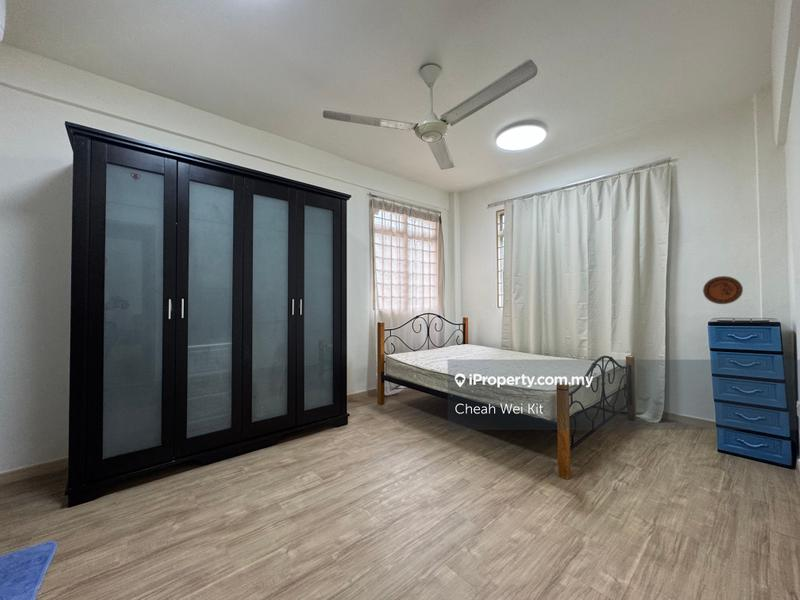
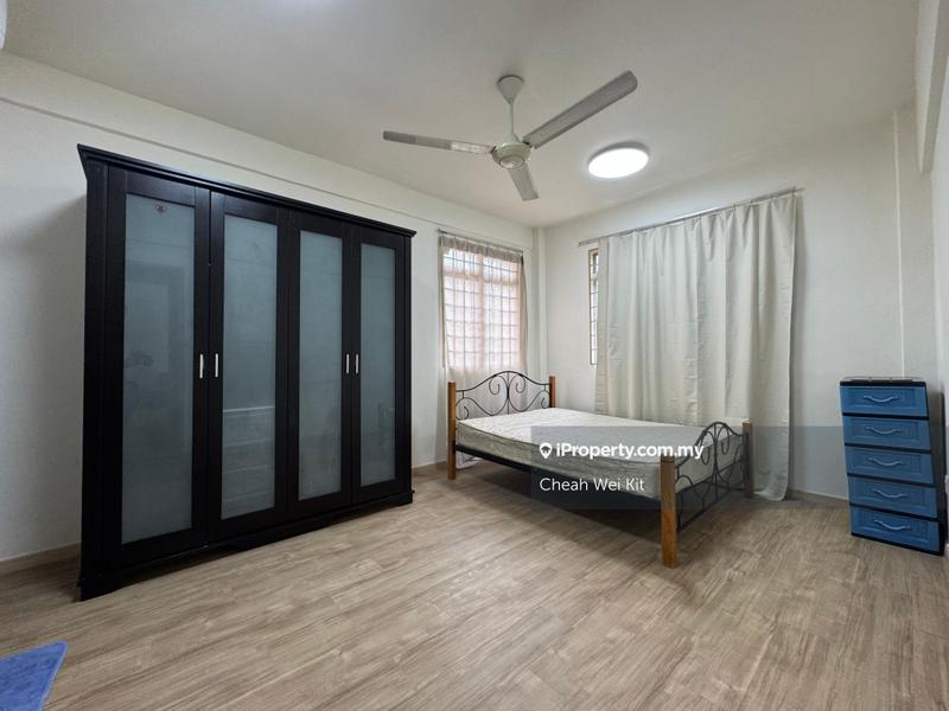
- decorative plate [702,275,744,305]
